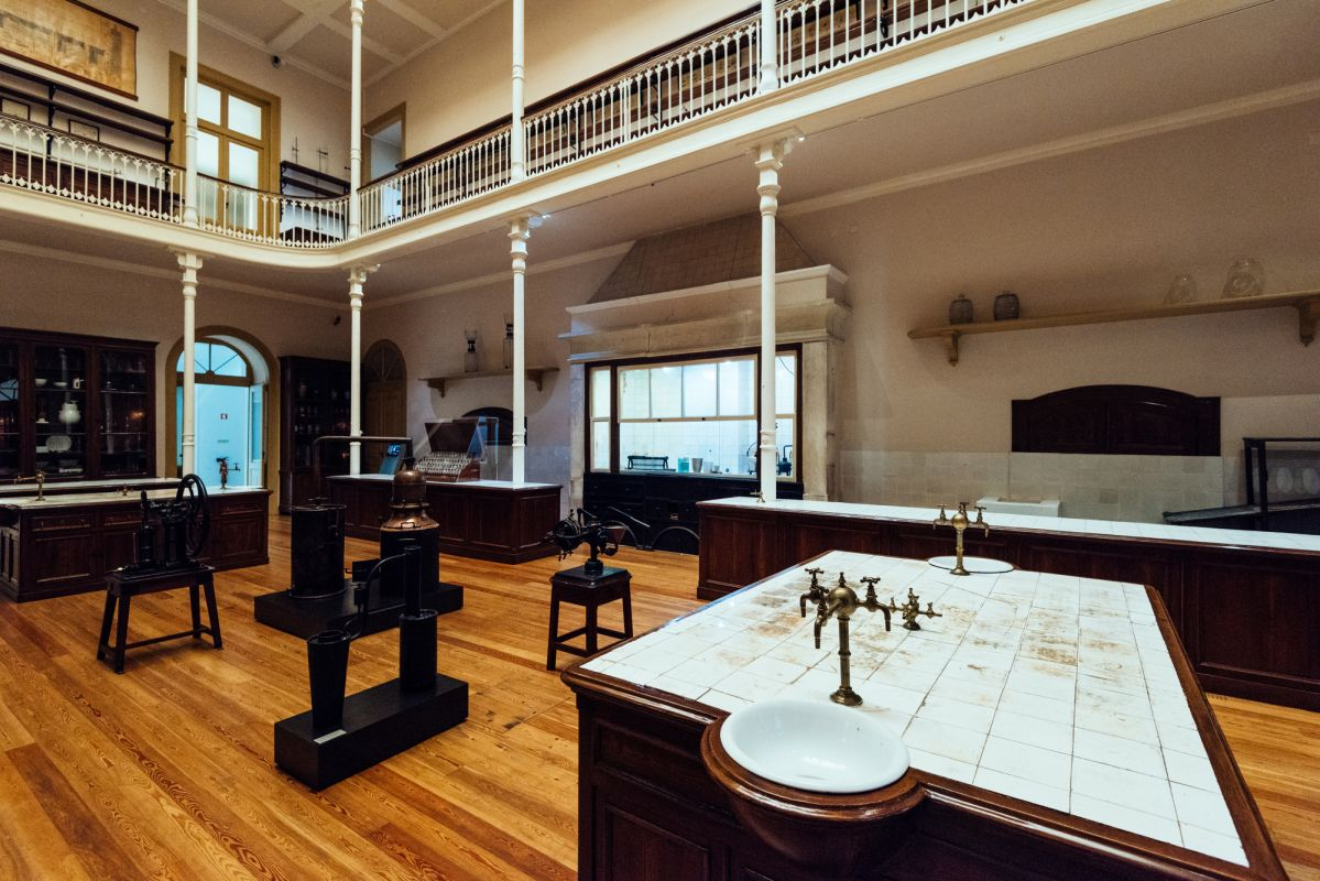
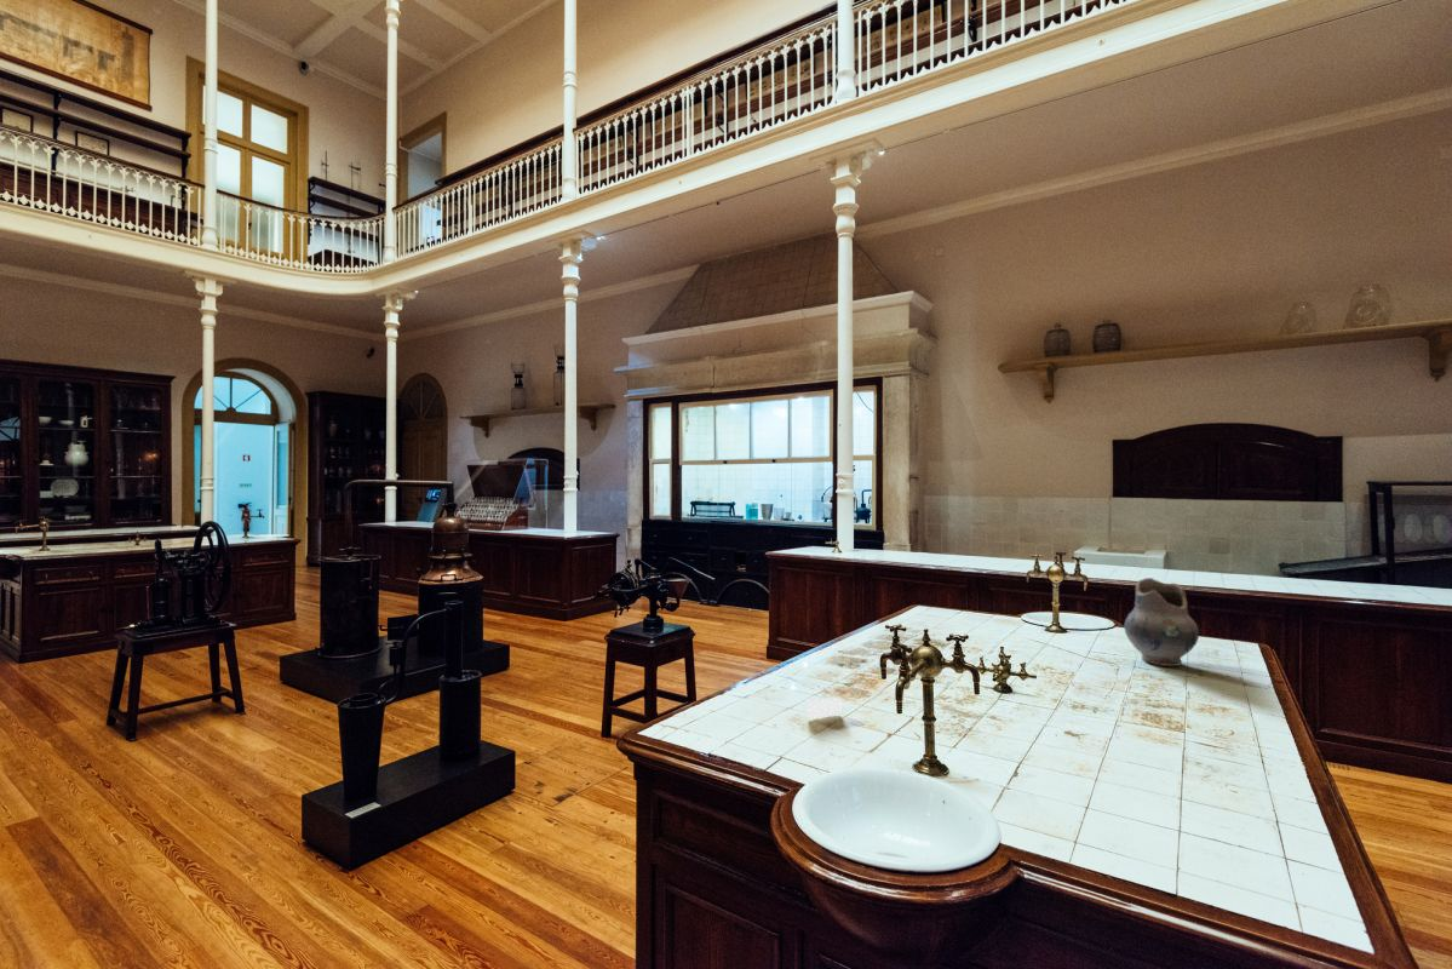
+ ceramic jug [1123,577,1200,667]
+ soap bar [805,695,842,719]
